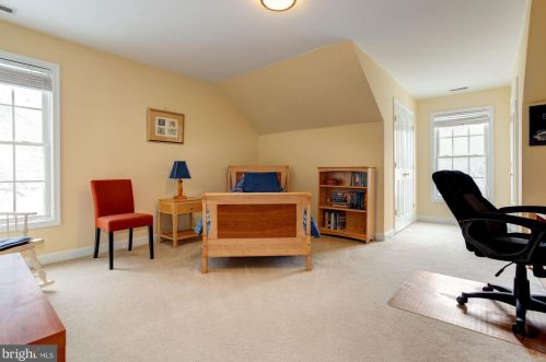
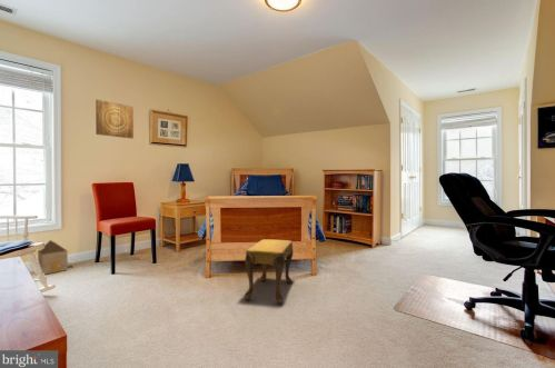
+ wall art [95,99,135,140]
+ footstool [244,238,294,306]
+ toy house [37,239,75,276]
